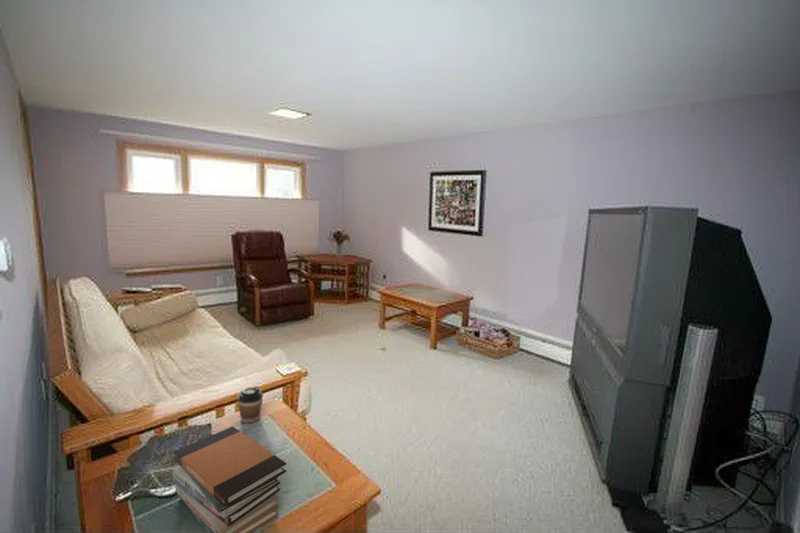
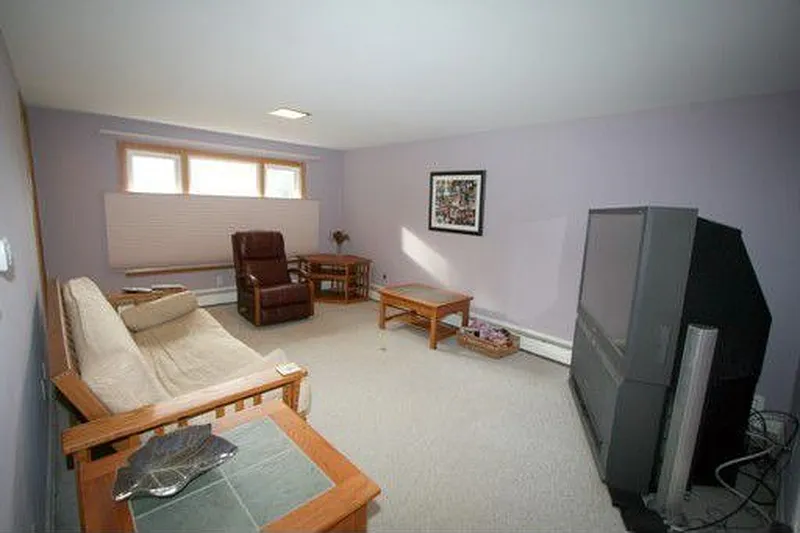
- coffee cup [236,385,264,424]
- book stack [172,425,287,533]
